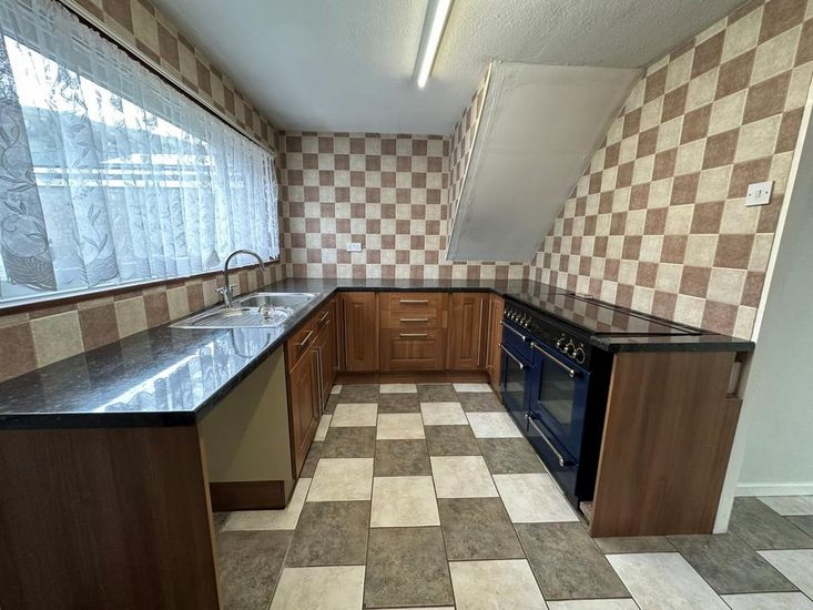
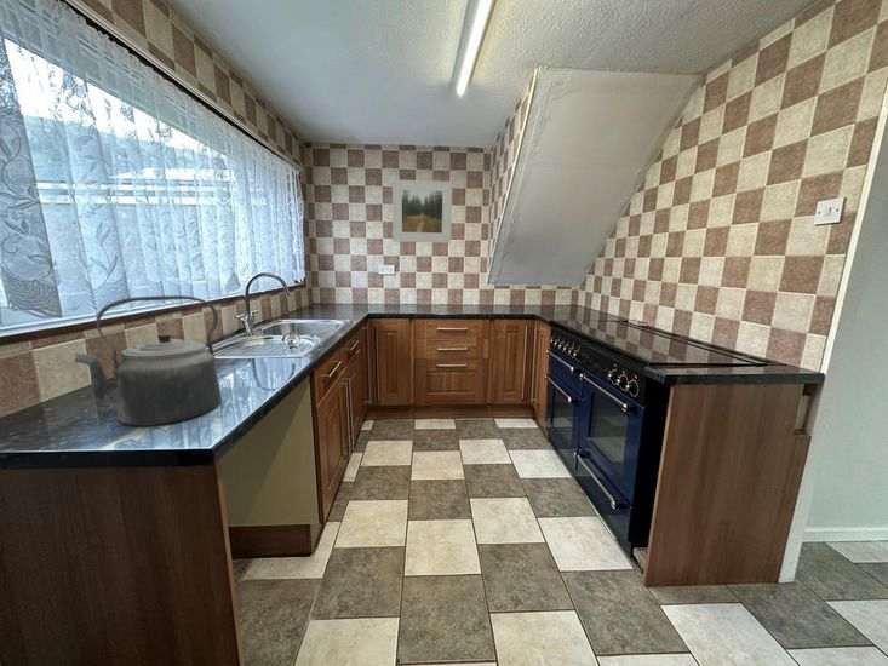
+ kettle [73,294,223,427]
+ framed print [391,178,453,243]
